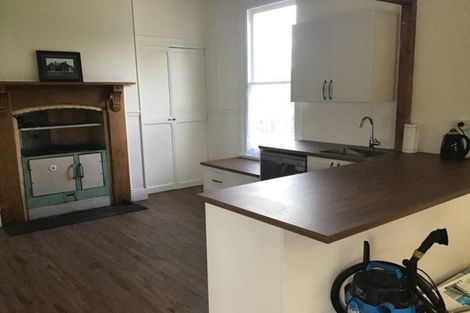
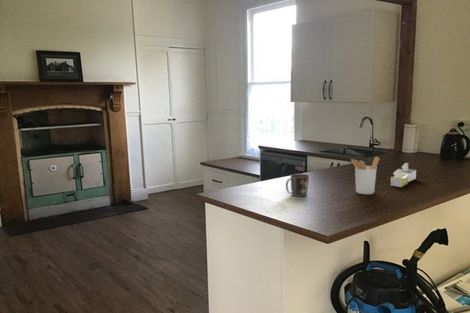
+ utensil holder [350,156,380,195]
+ mug [285,173,310,197]
+ tissue box [390,162,417,188]
